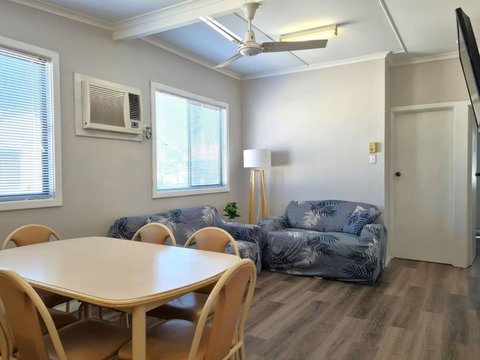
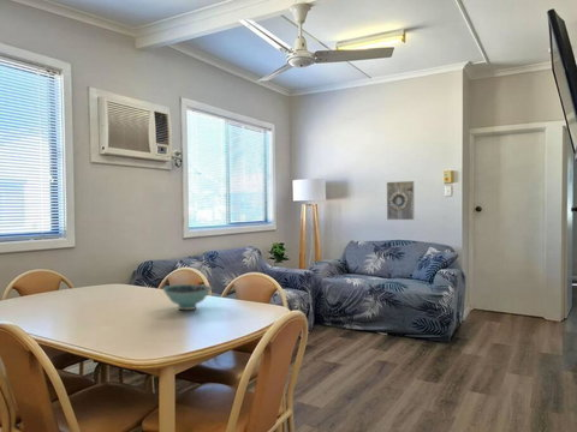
+ bowl [161,283,213,311]
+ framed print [386,180,416,221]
